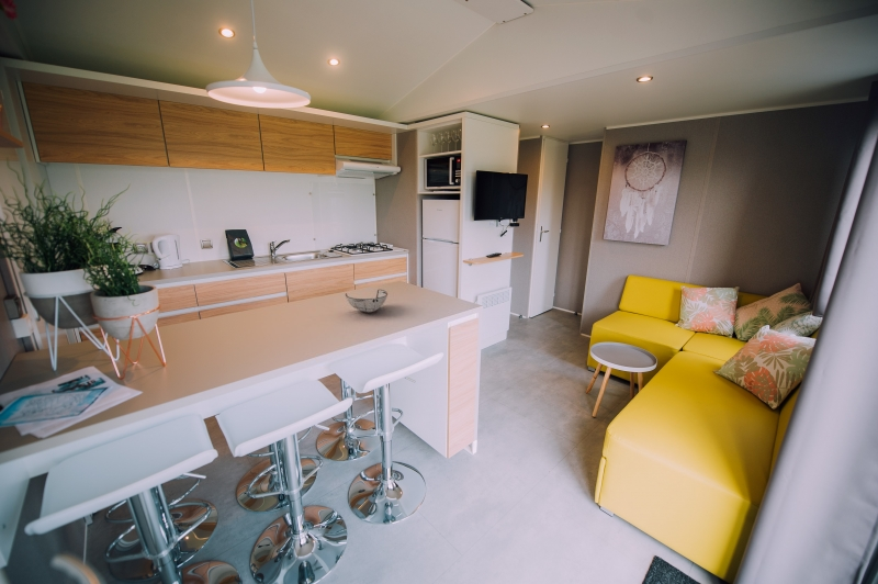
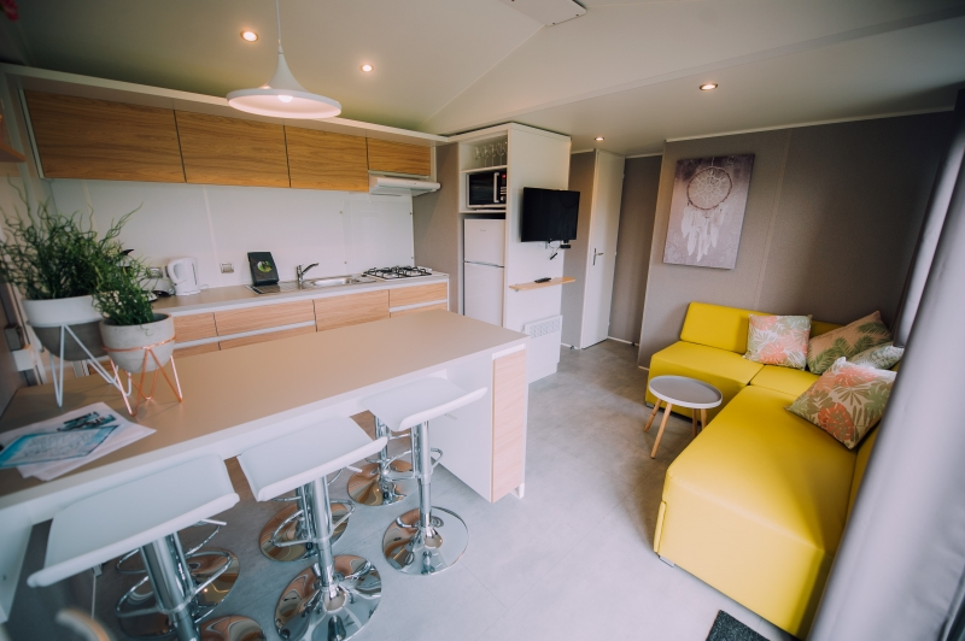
- bowl [345,289,389,313]
